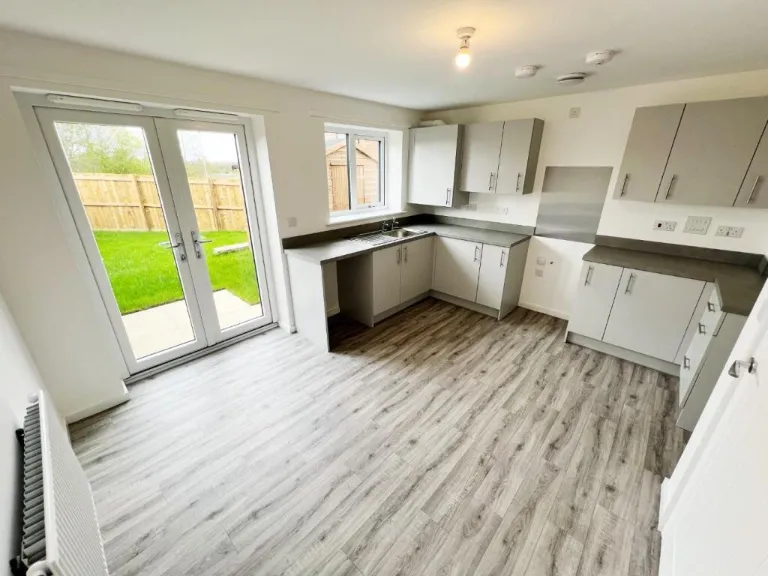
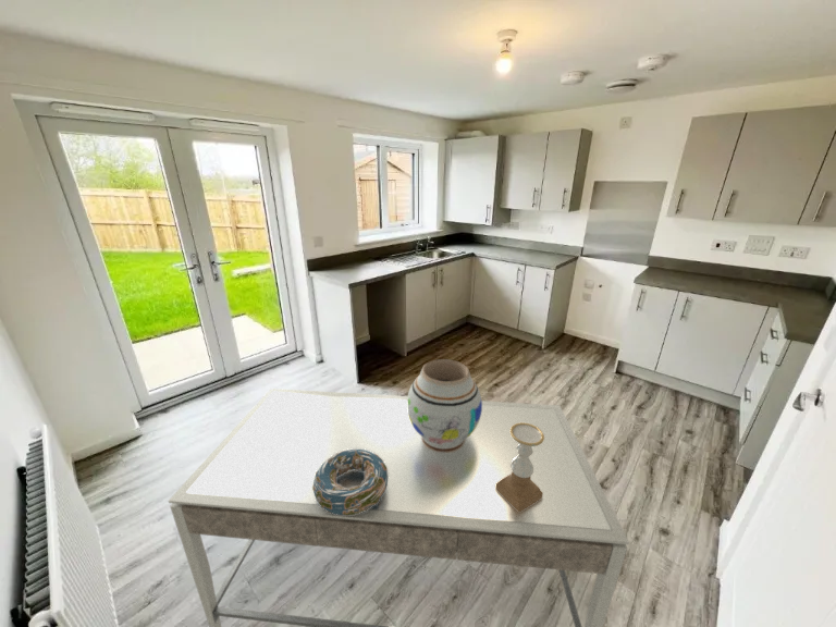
+ vase [407,358,482,450]
+ dining table [168,388,630,627]
+ candle holder [495,422,544,512]
+ decorative bowl [312,448,390,515]
